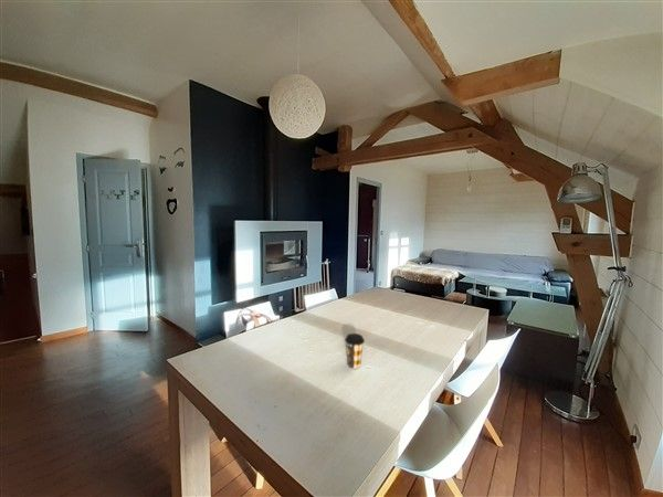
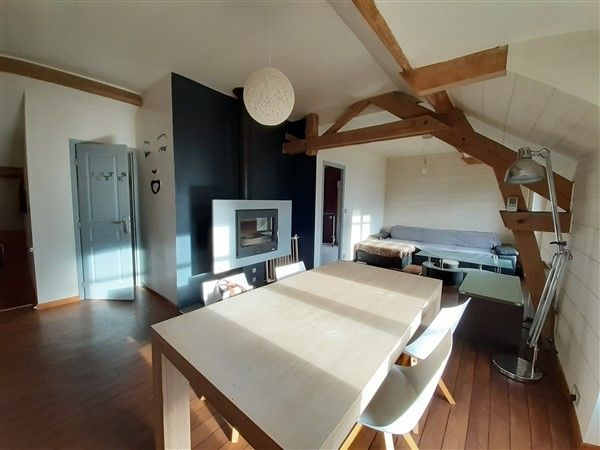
- coffee cup [344,332,366,370]
